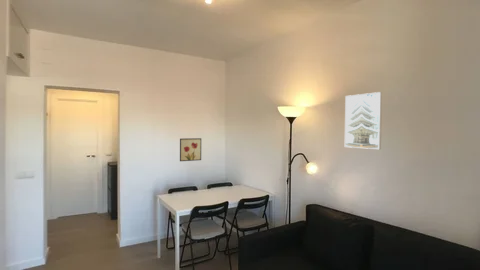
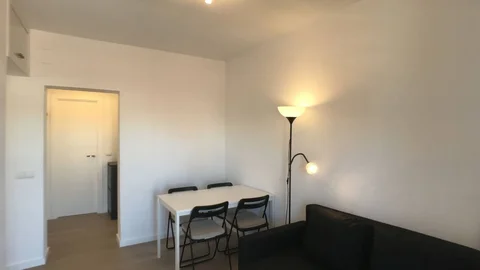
- wall art [179,137,202,162]
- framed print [344,91,383,150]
